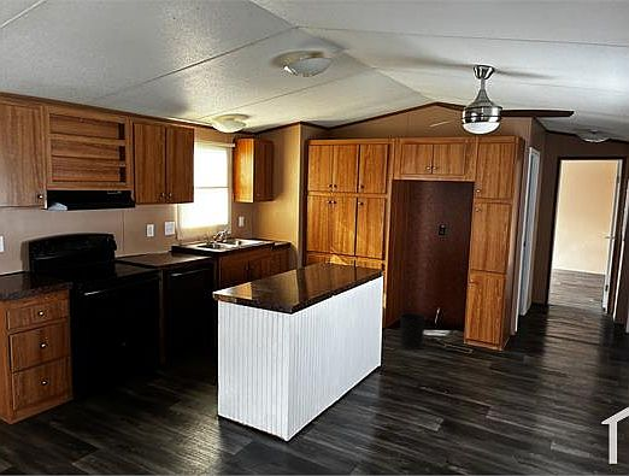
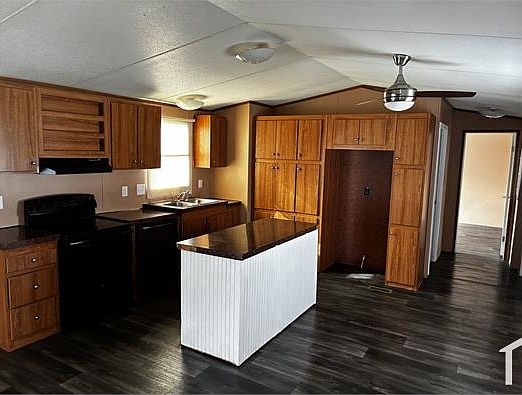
- wastebasket [399,312,428,351]
